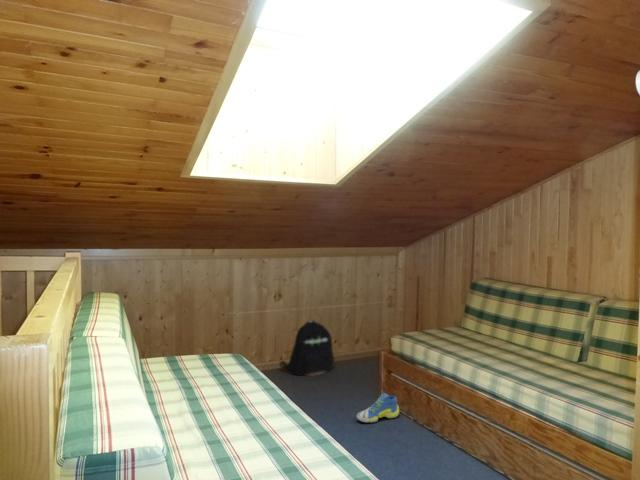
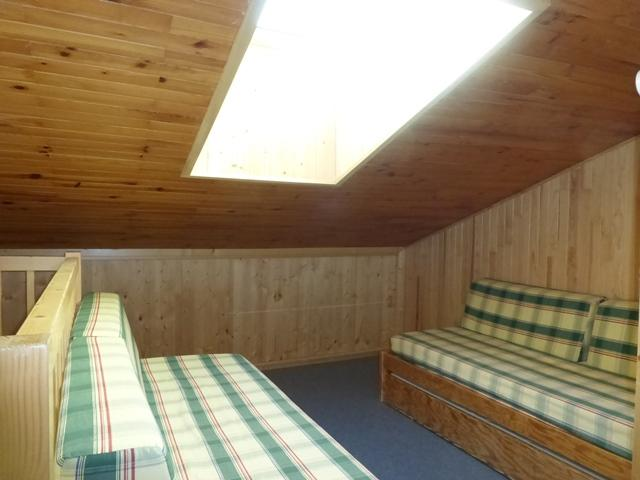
- sneaker [356,392,400,423]
- backpack [278,319,335,377]
